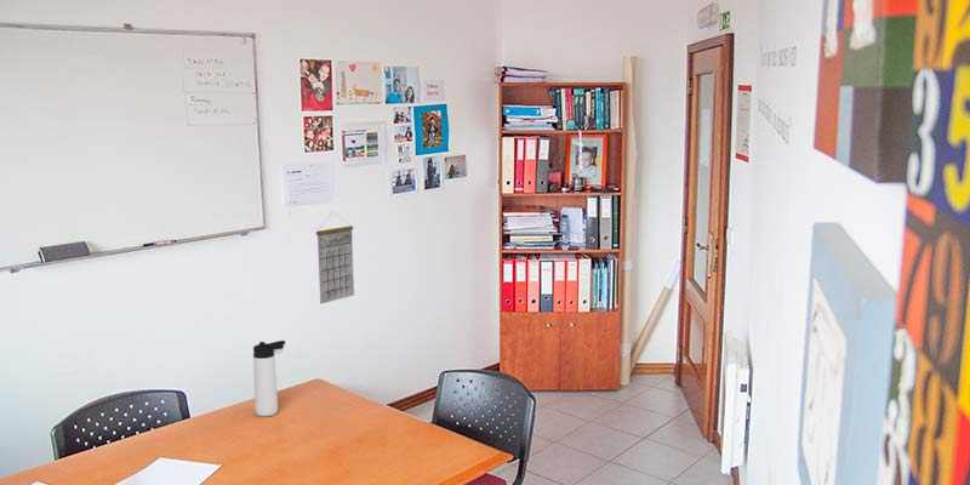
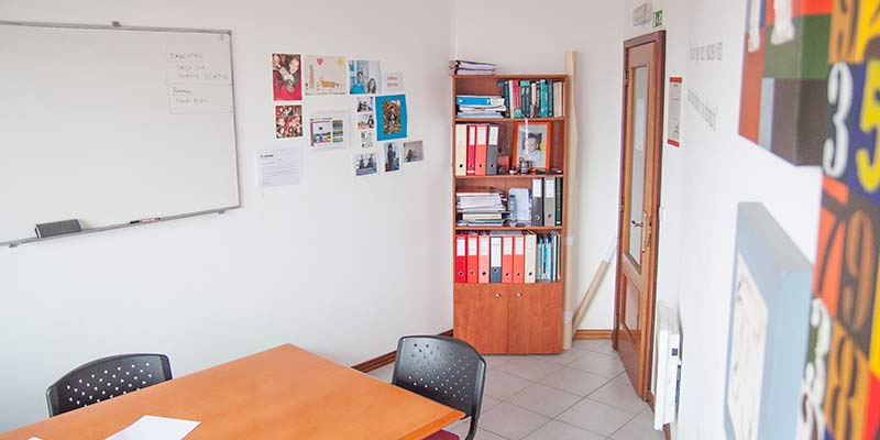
- calendar [315,211,355,306]
- thermos bottle [252,340,286,418]
